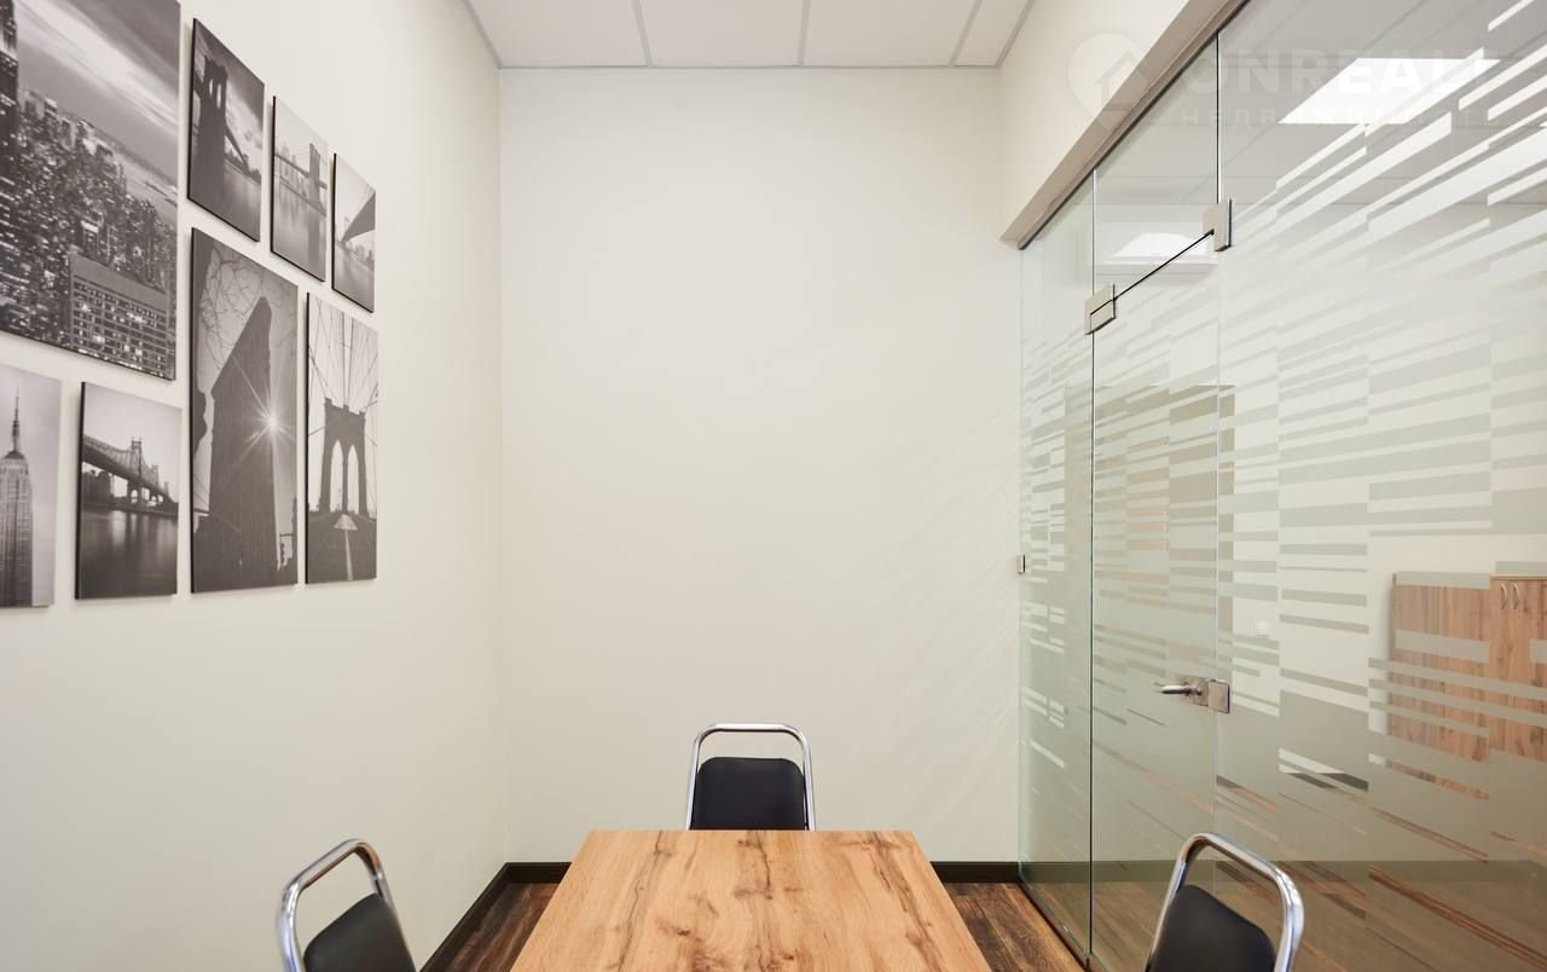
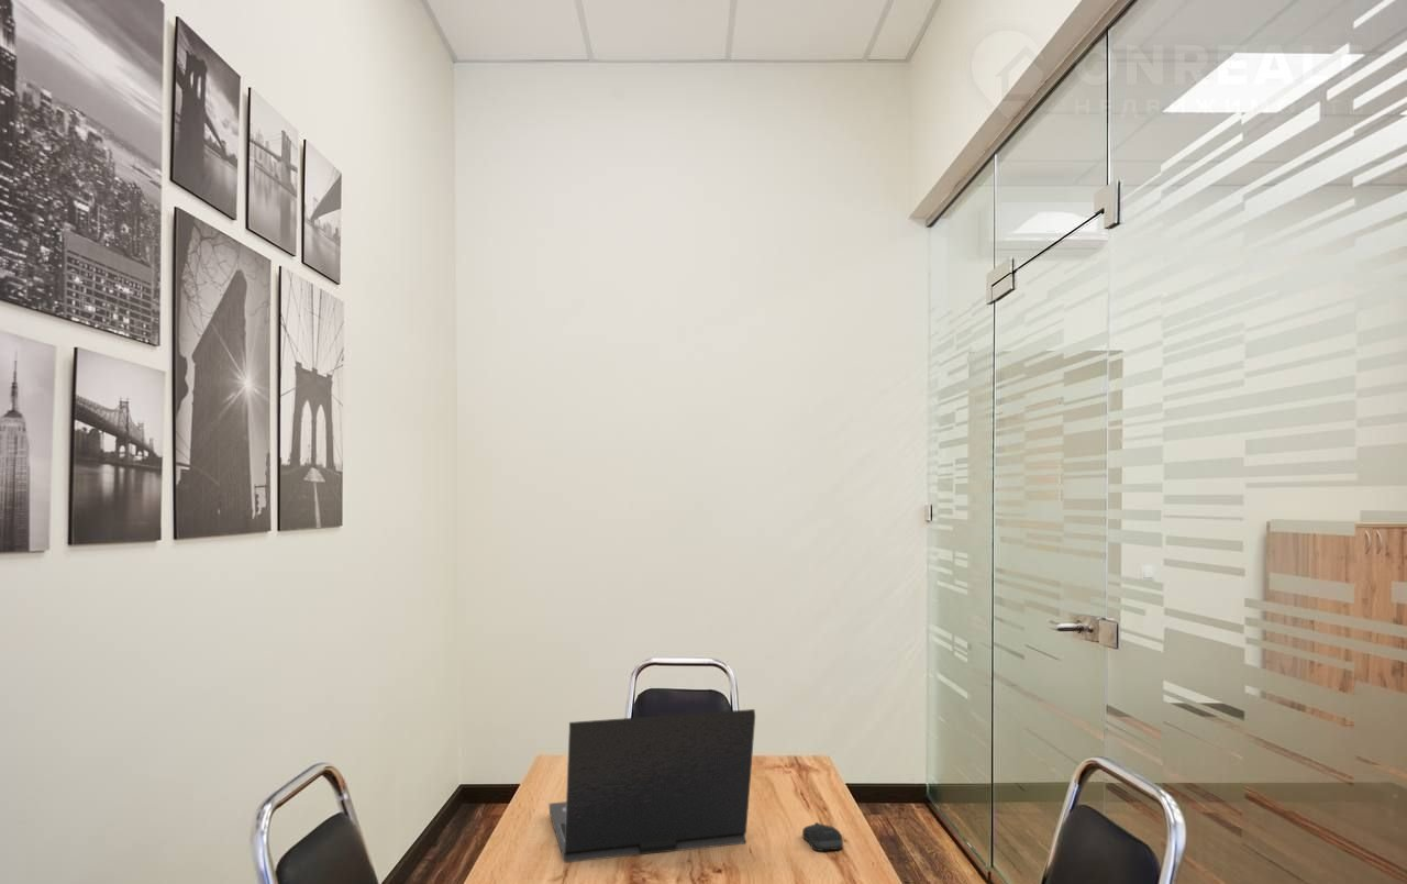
+ laptop [549,708,756,863]
+ computer mouse [801,821,844,852]
